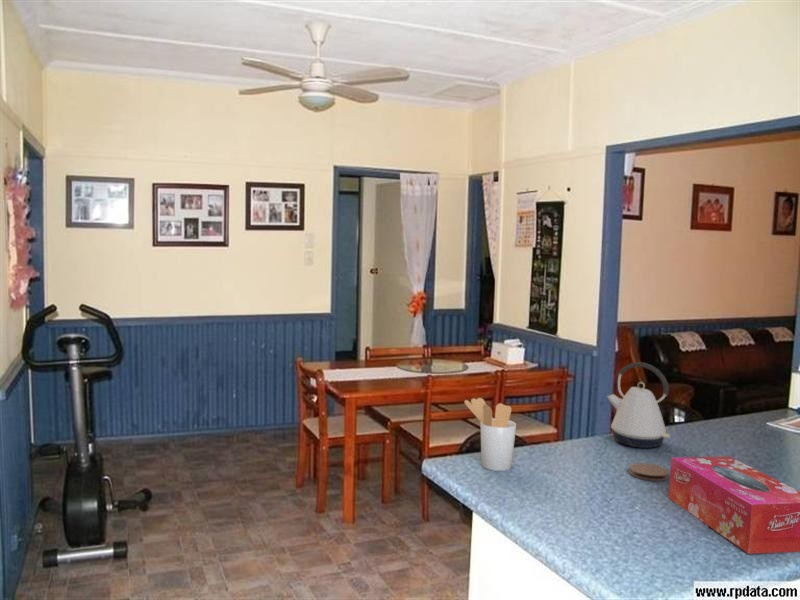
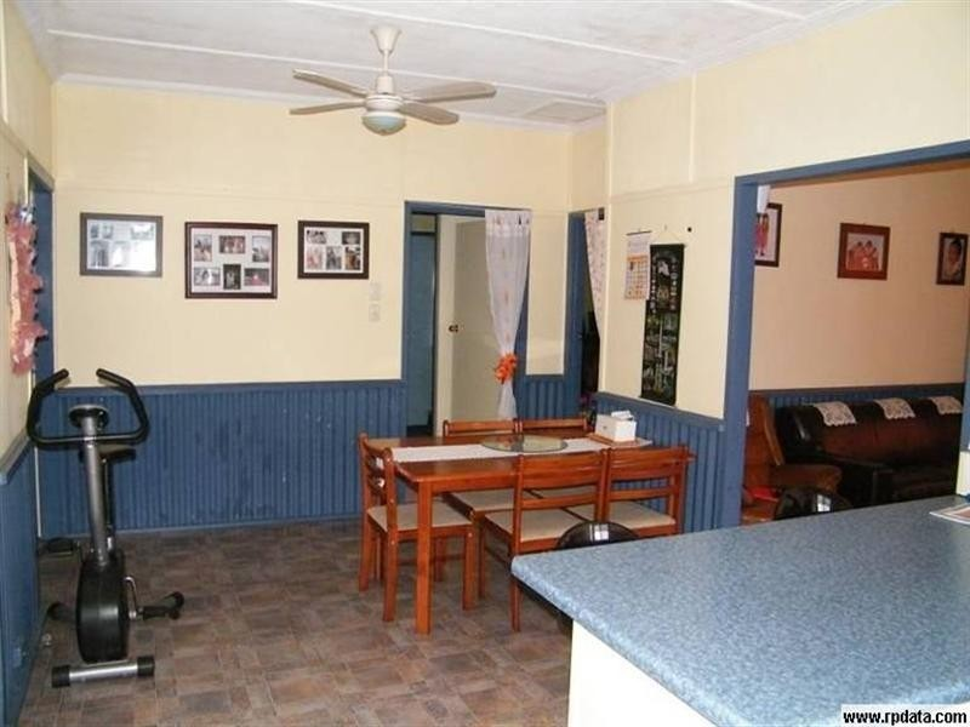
- kettle [606,361,671,449]
- tissue box [668,456,800,555]
- utensil holder [463,397,517,472]
- coaster [628,462,670,482]
